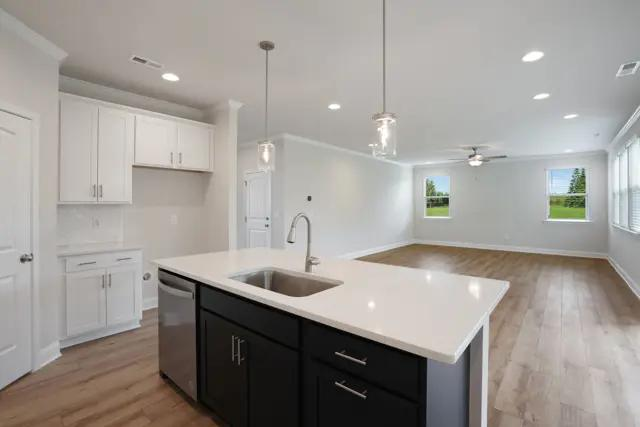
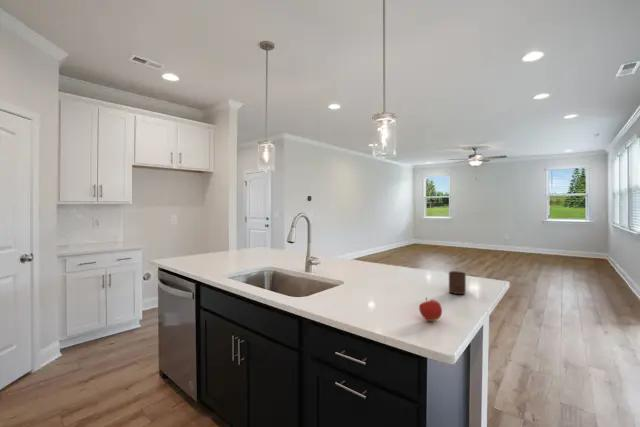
+ fruit [418,296,443,322]
+ cup [448,270,467,295]
